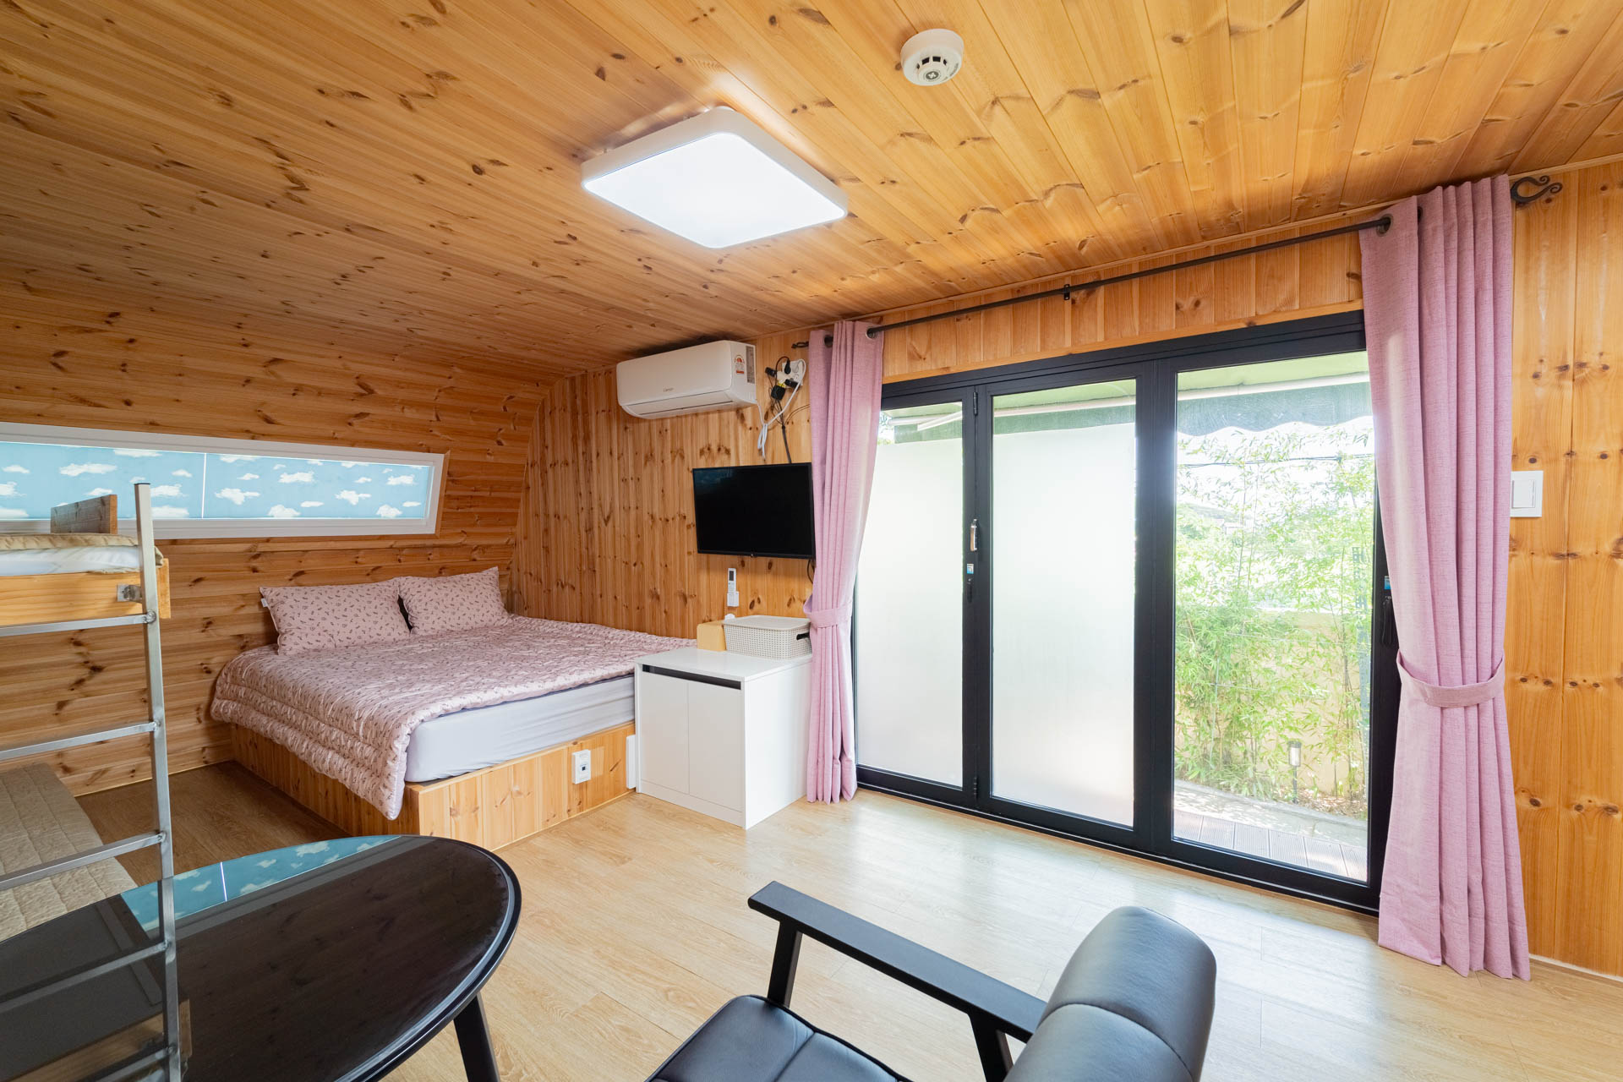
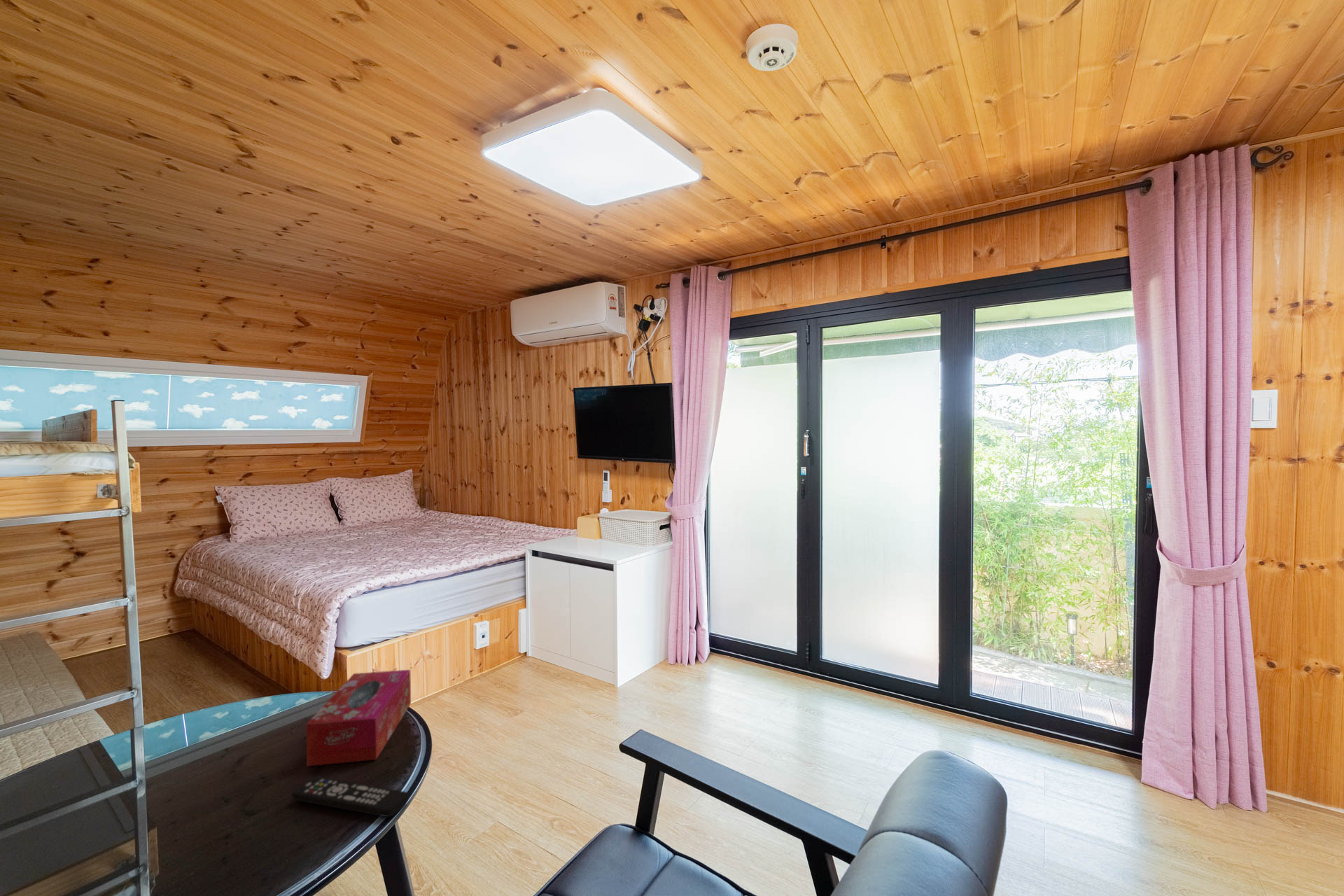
+ remote control [290,776,409,818]
+ tissue box [305,669,412,766]
